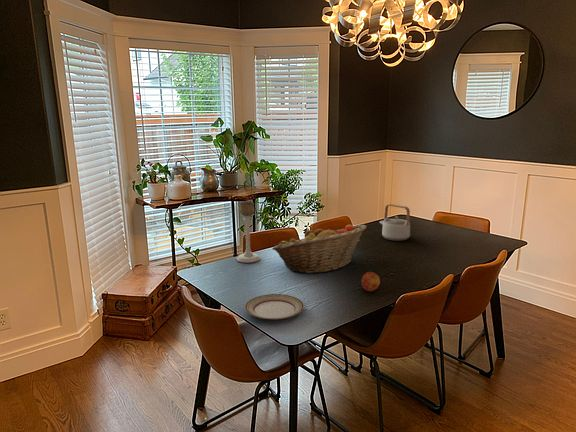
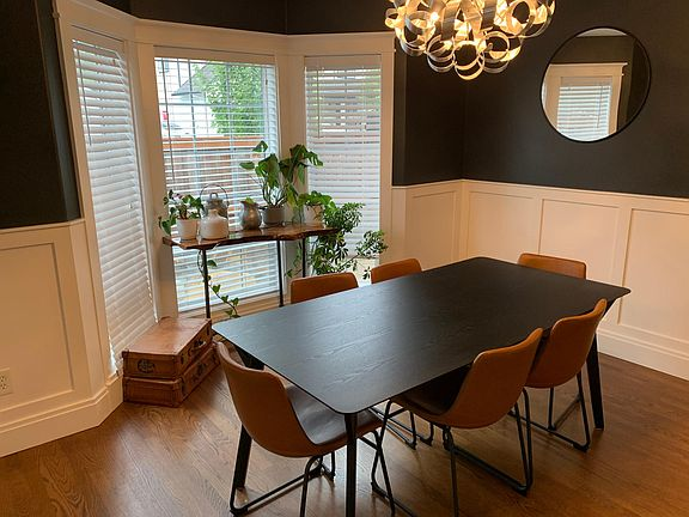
- apple [361,271,381,292]
- plate [244,293,305,320]
- teapot [379,203,411,242]
- candle holder [236,201,261,264]
- fruit basket [272,224,367,274]
